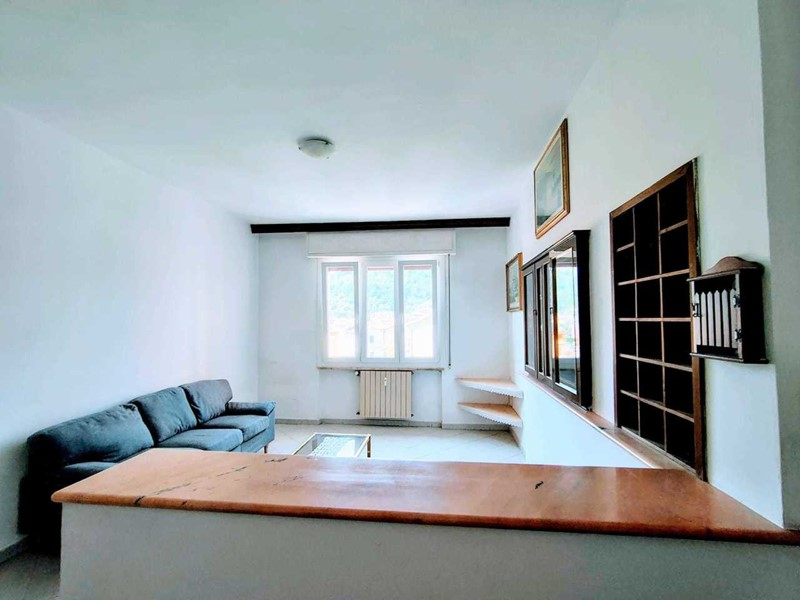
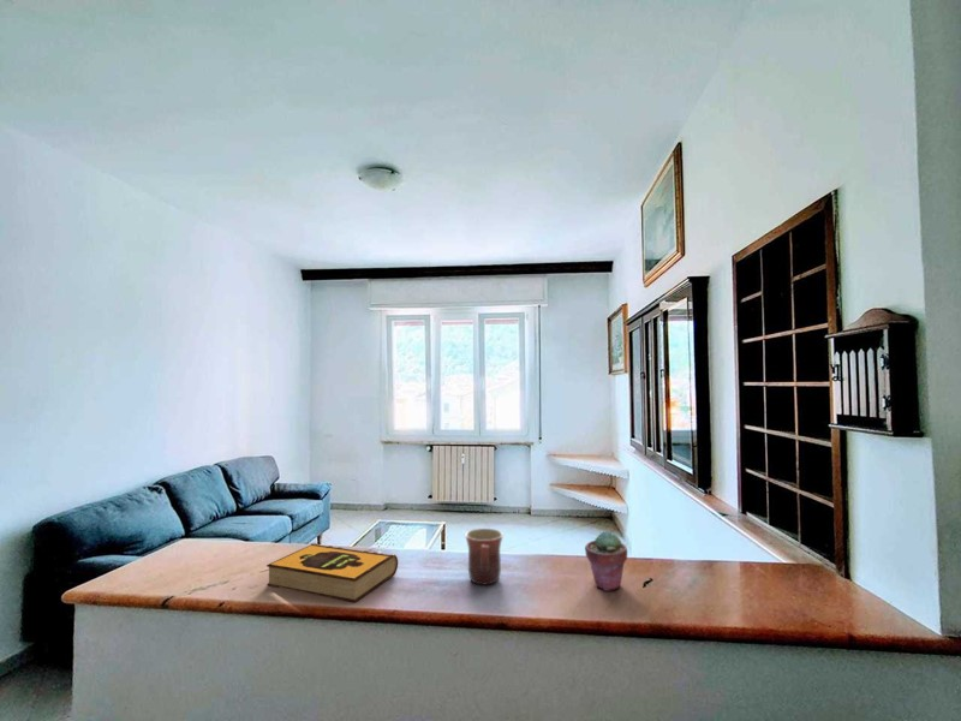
+ mug [464,528,505,586]
+ potted succulent [584,530,628,592]
+ hardback book [265,542,399,603]
